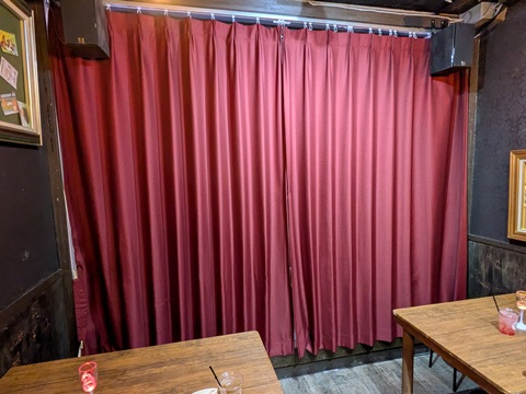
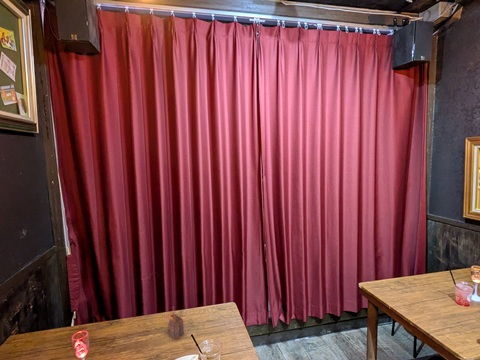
+ architectural model [162,307,185,340]
